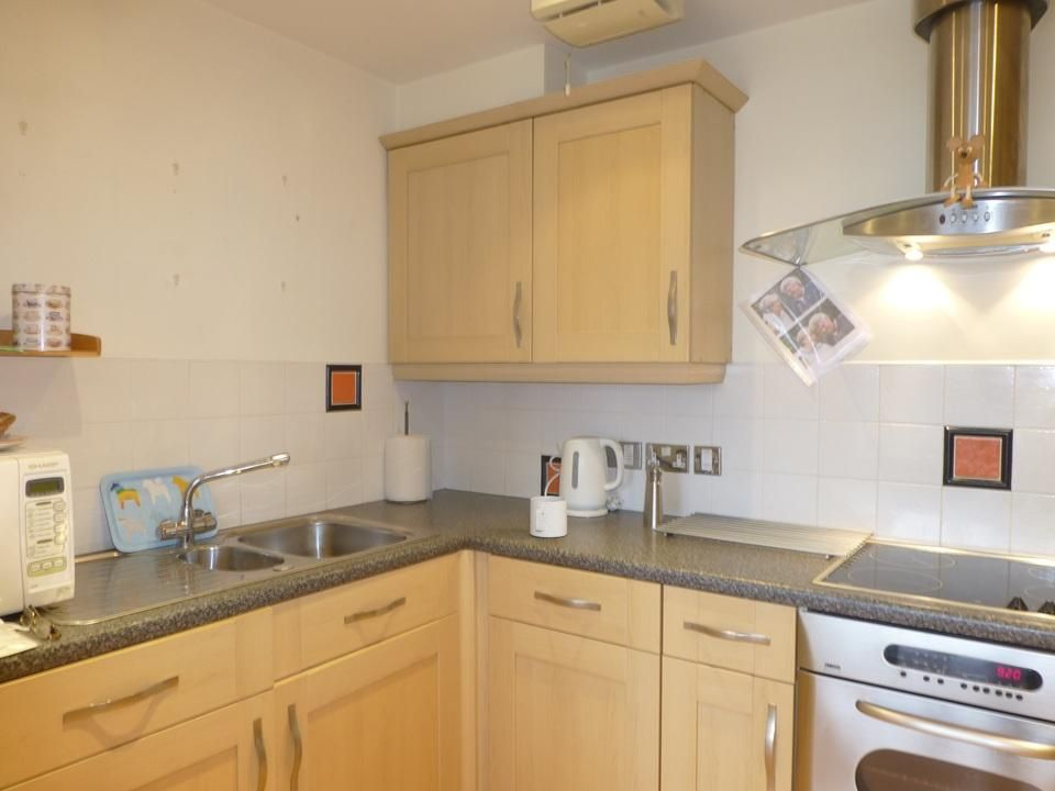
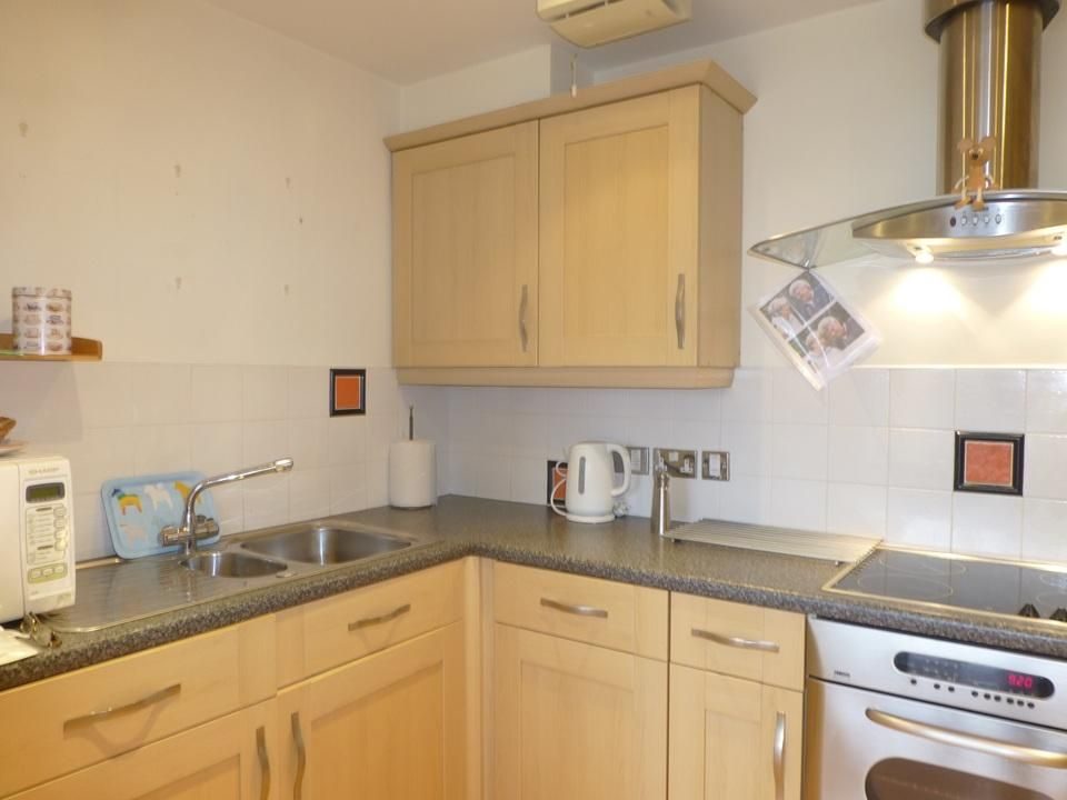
- mug [529,495,568,538]
